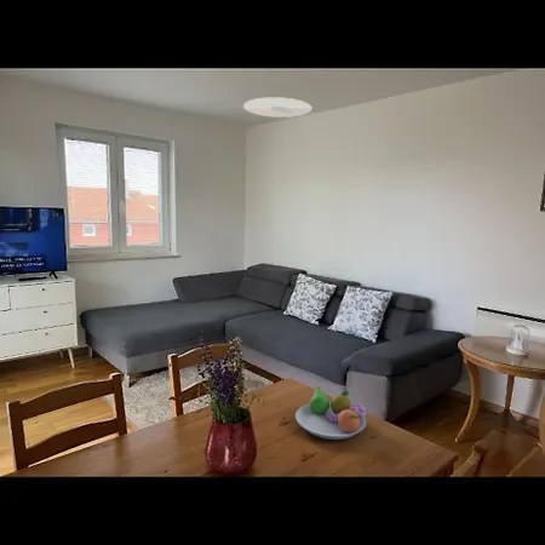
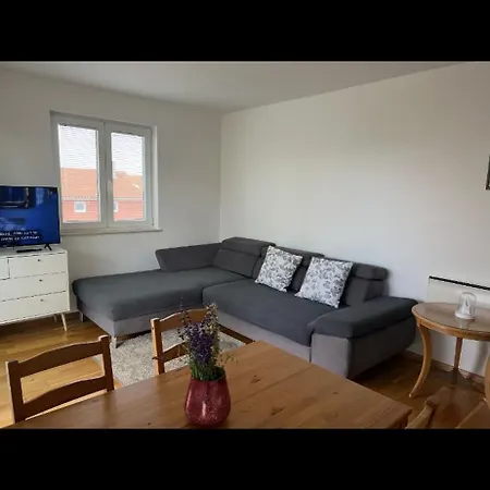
- fruit bowl [294,386,367,441]
- ceiling light [242,96,312,119]
